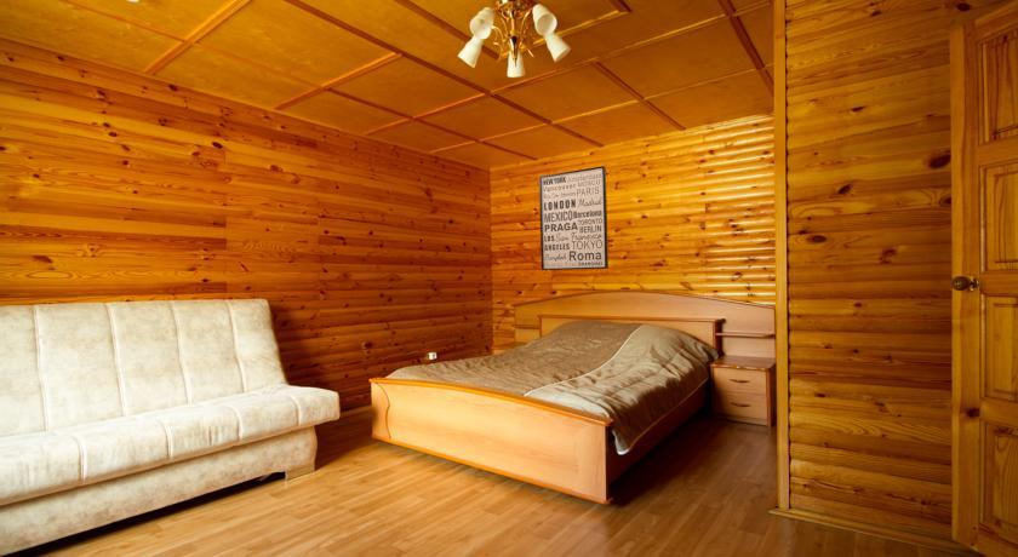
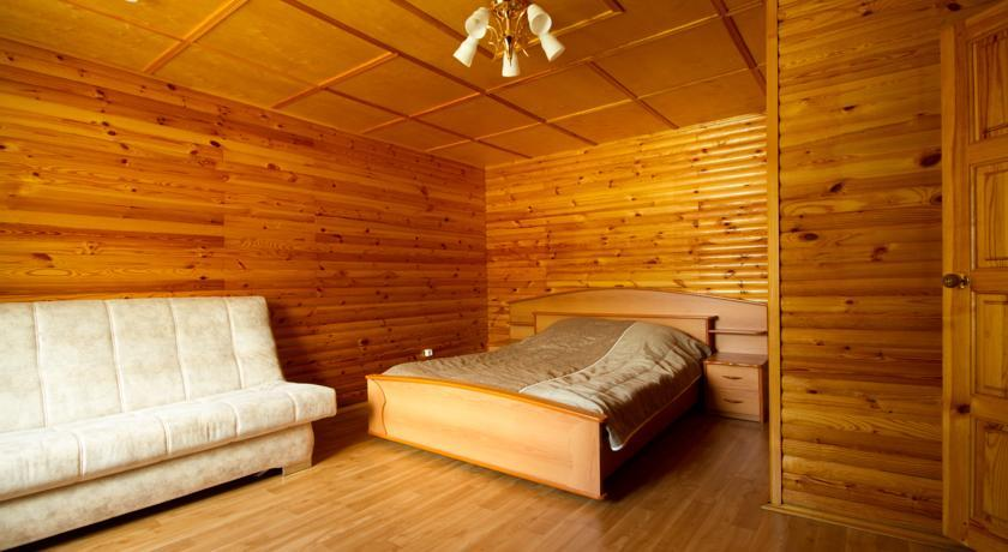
- wall art [538,165,610,271]
